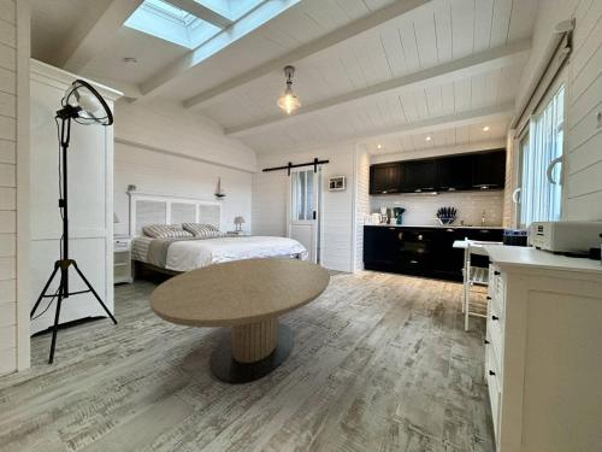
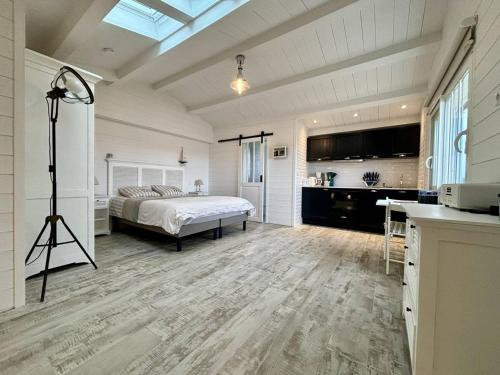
- dining table [148,257,331,385]
